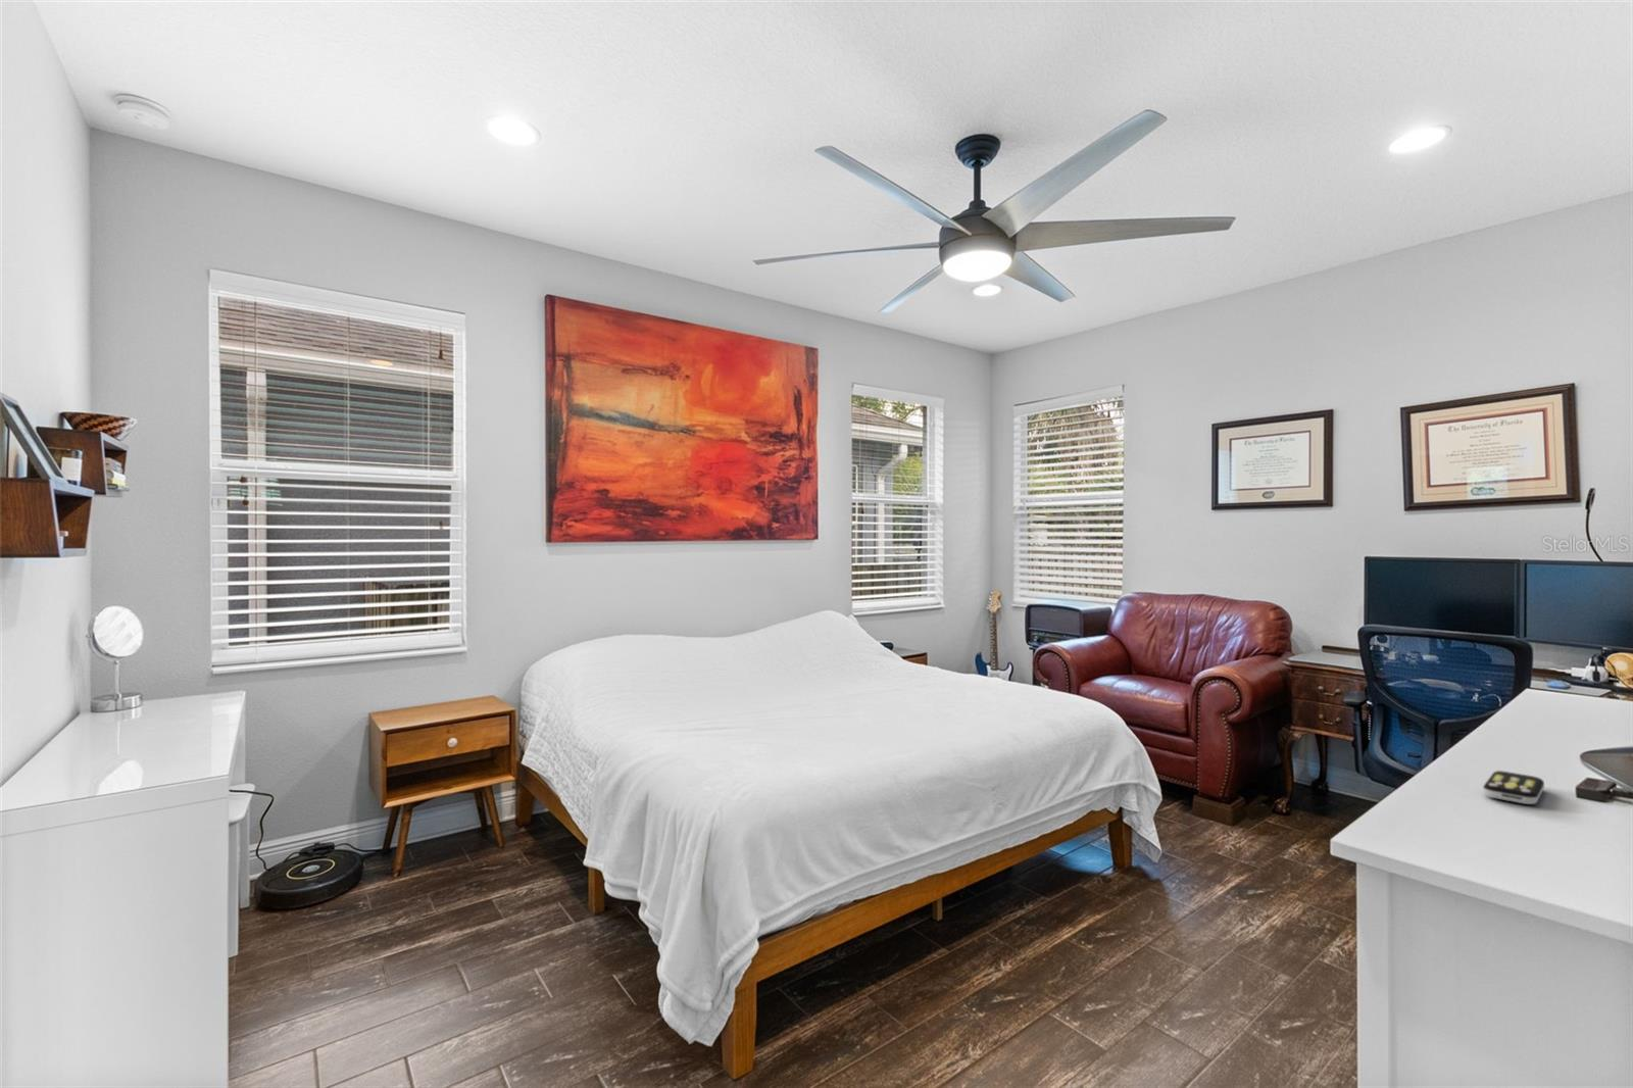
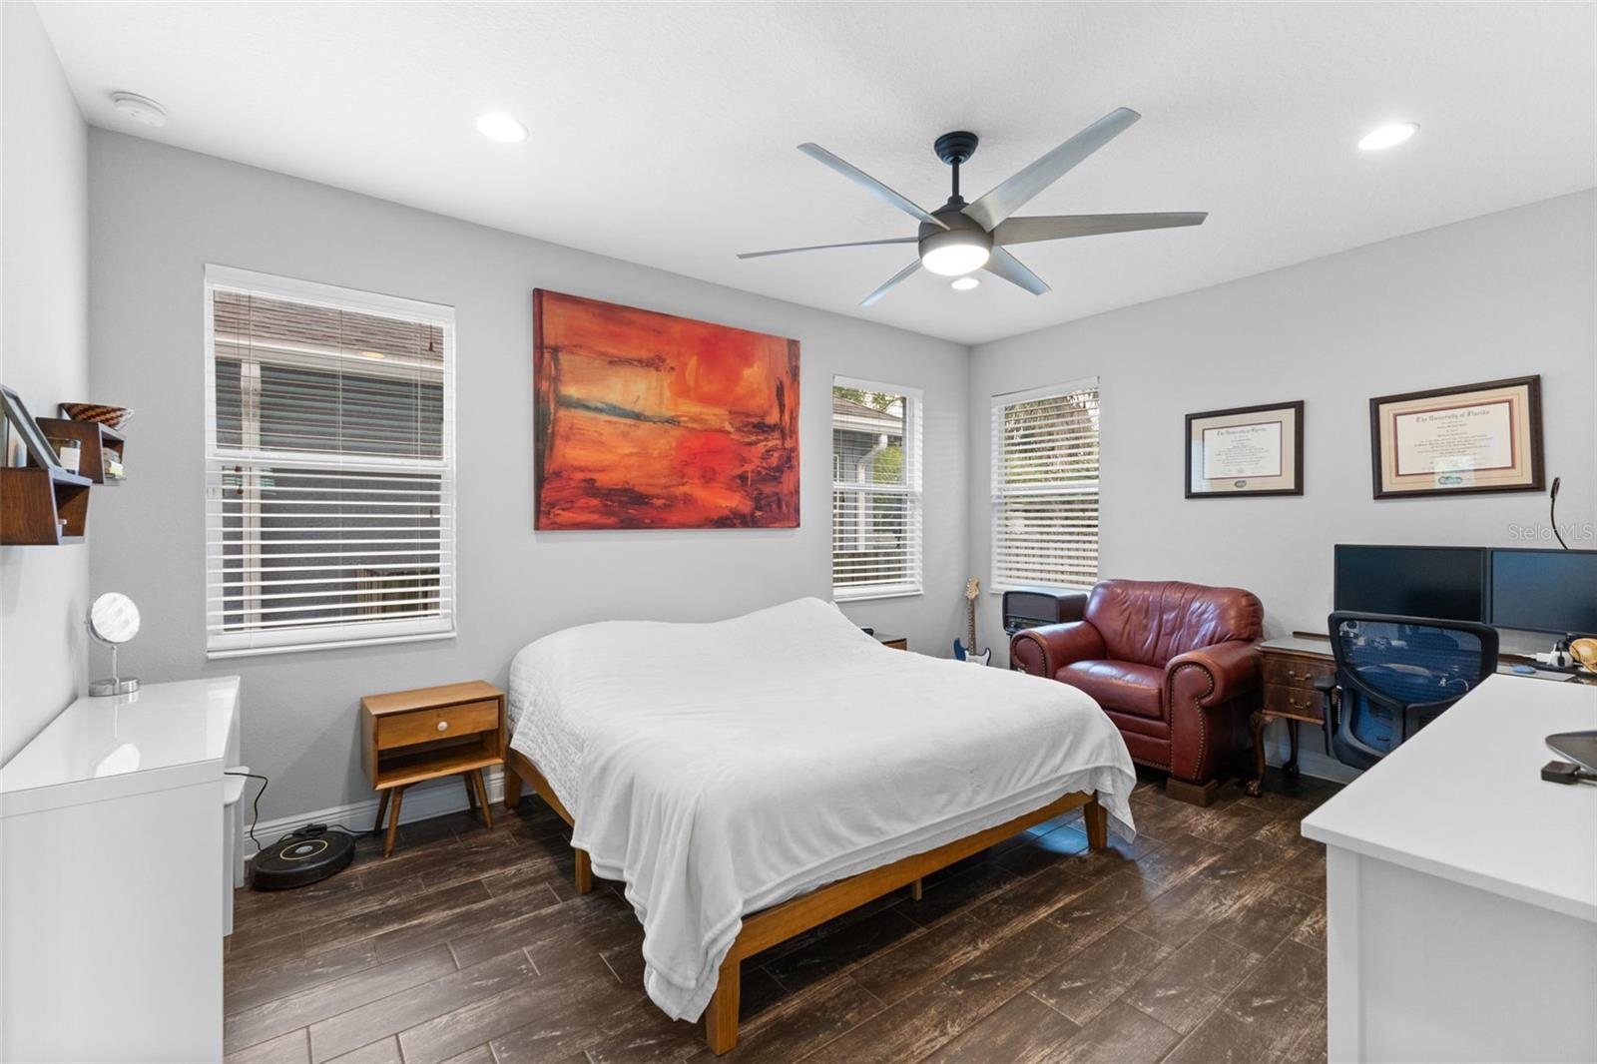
- remote control [1482,770,1546,805]
